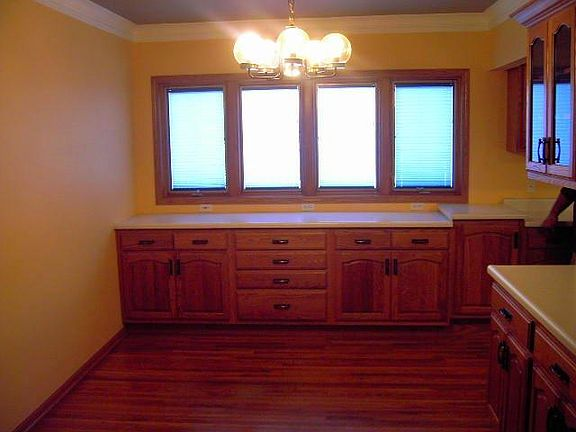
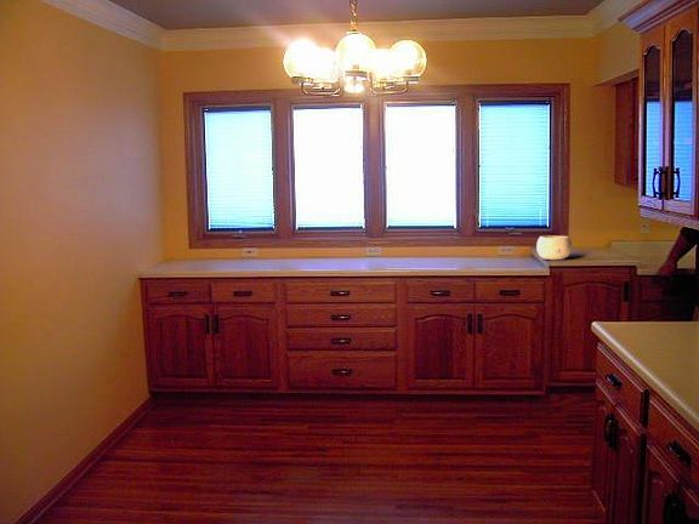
+ bowl [535,235,573,261]
